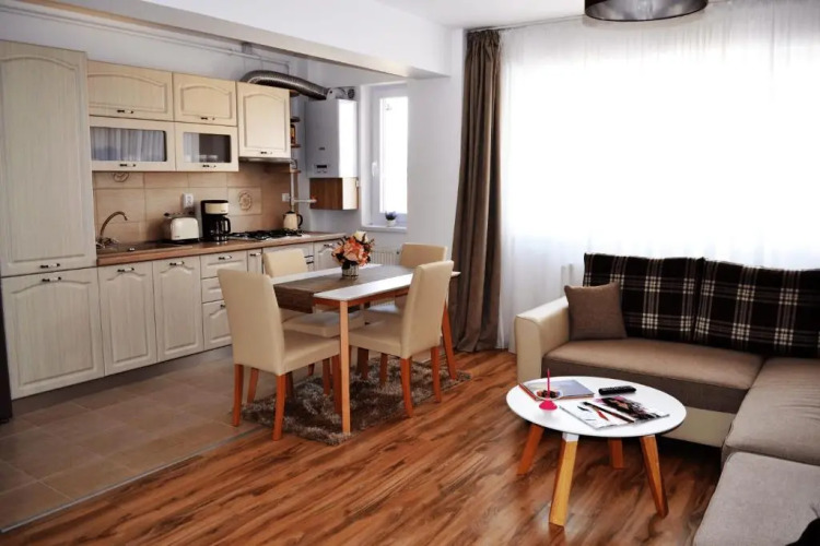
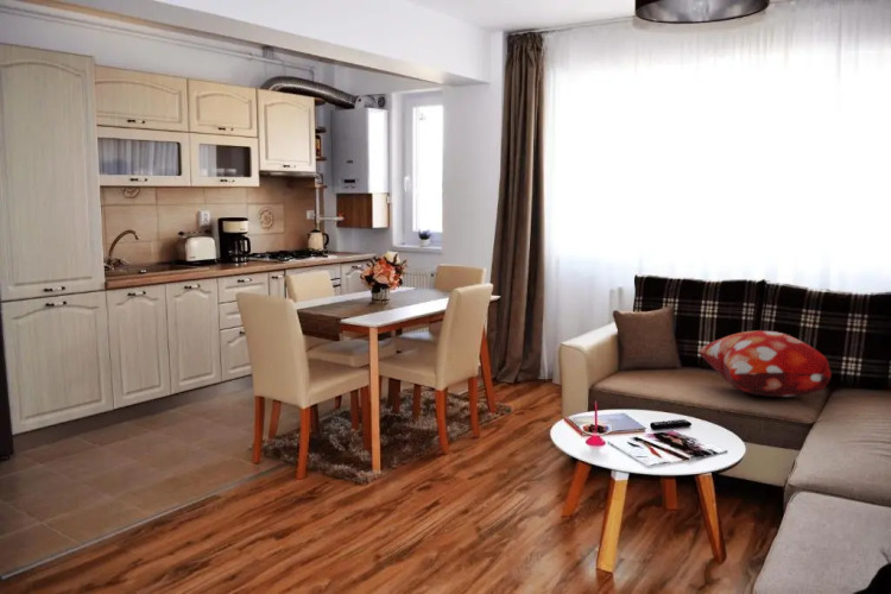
+ decorative pillow [697,329,833,398]
